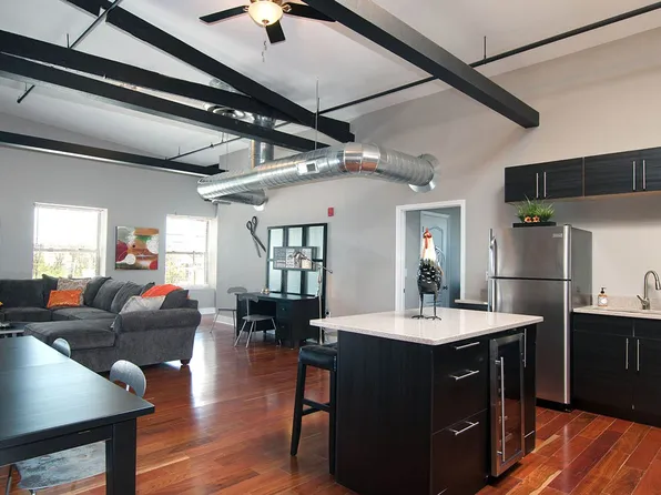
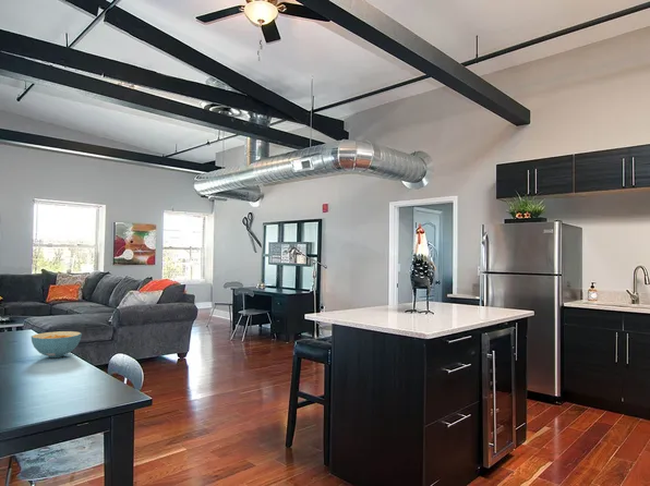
+ cereal bowl [31,330,83,359]
